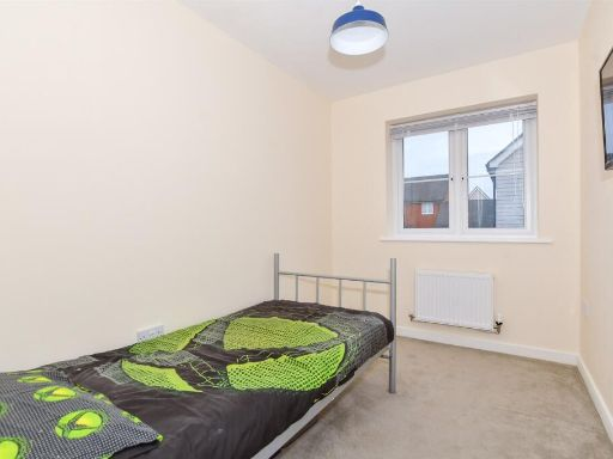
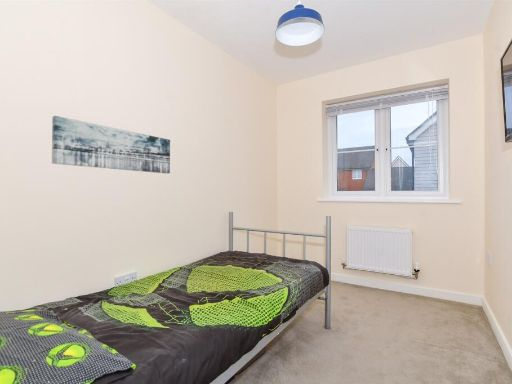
+ wall art [51,115,171,174]
